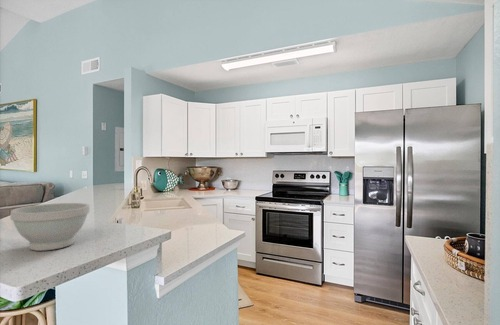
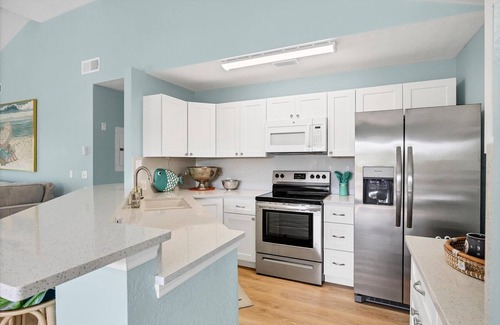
- bowl [10,202,90,252]
